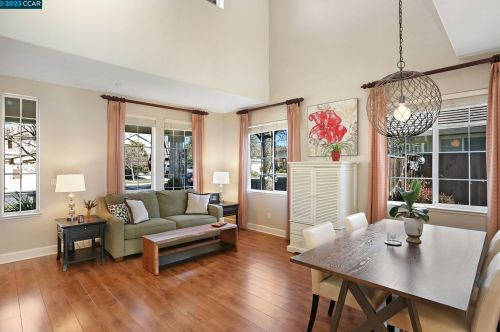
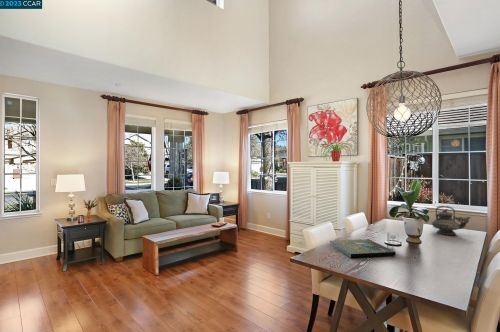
+ teapot [431,204,472,236]
+ board game [329,238,397,259]
